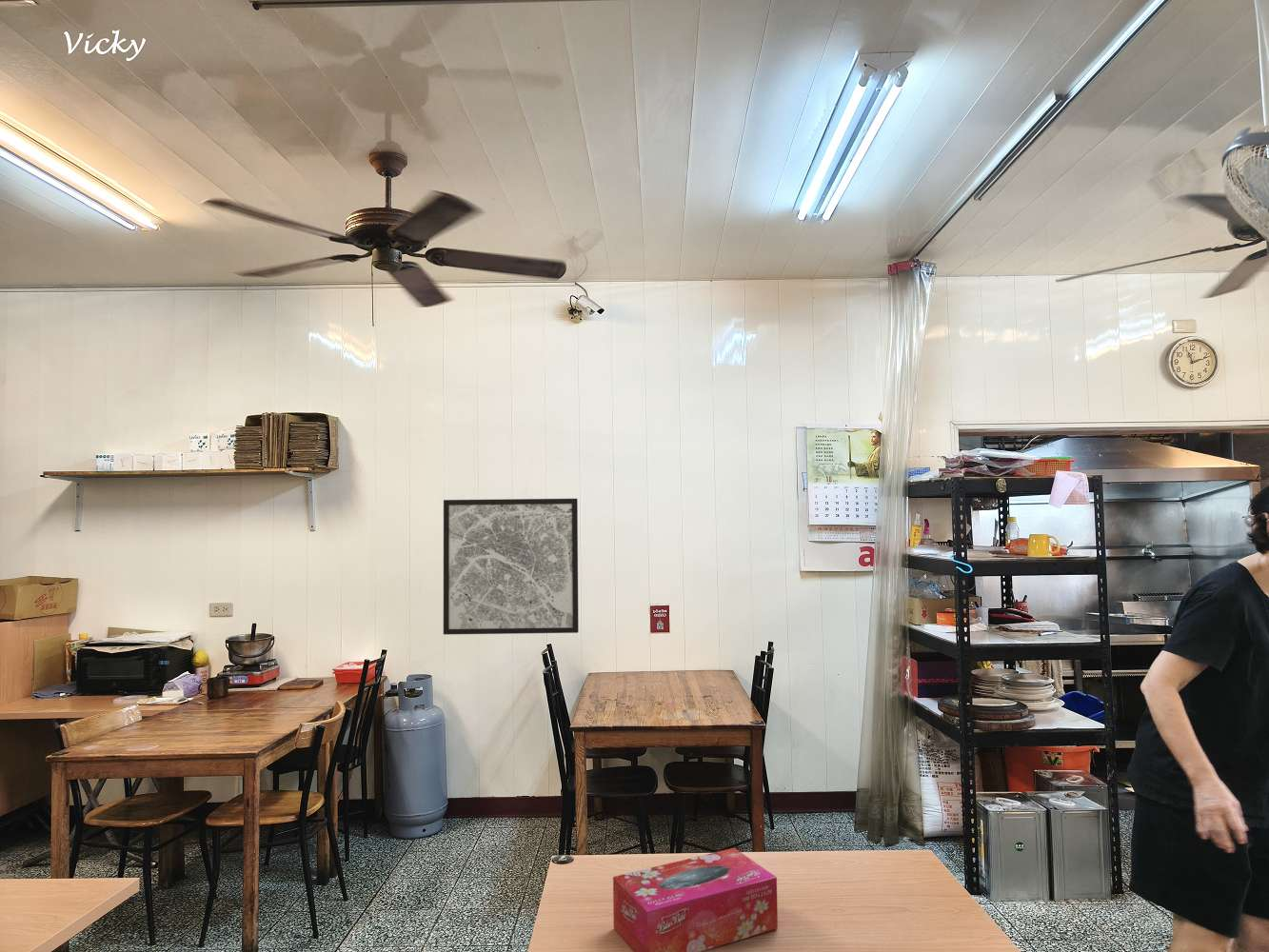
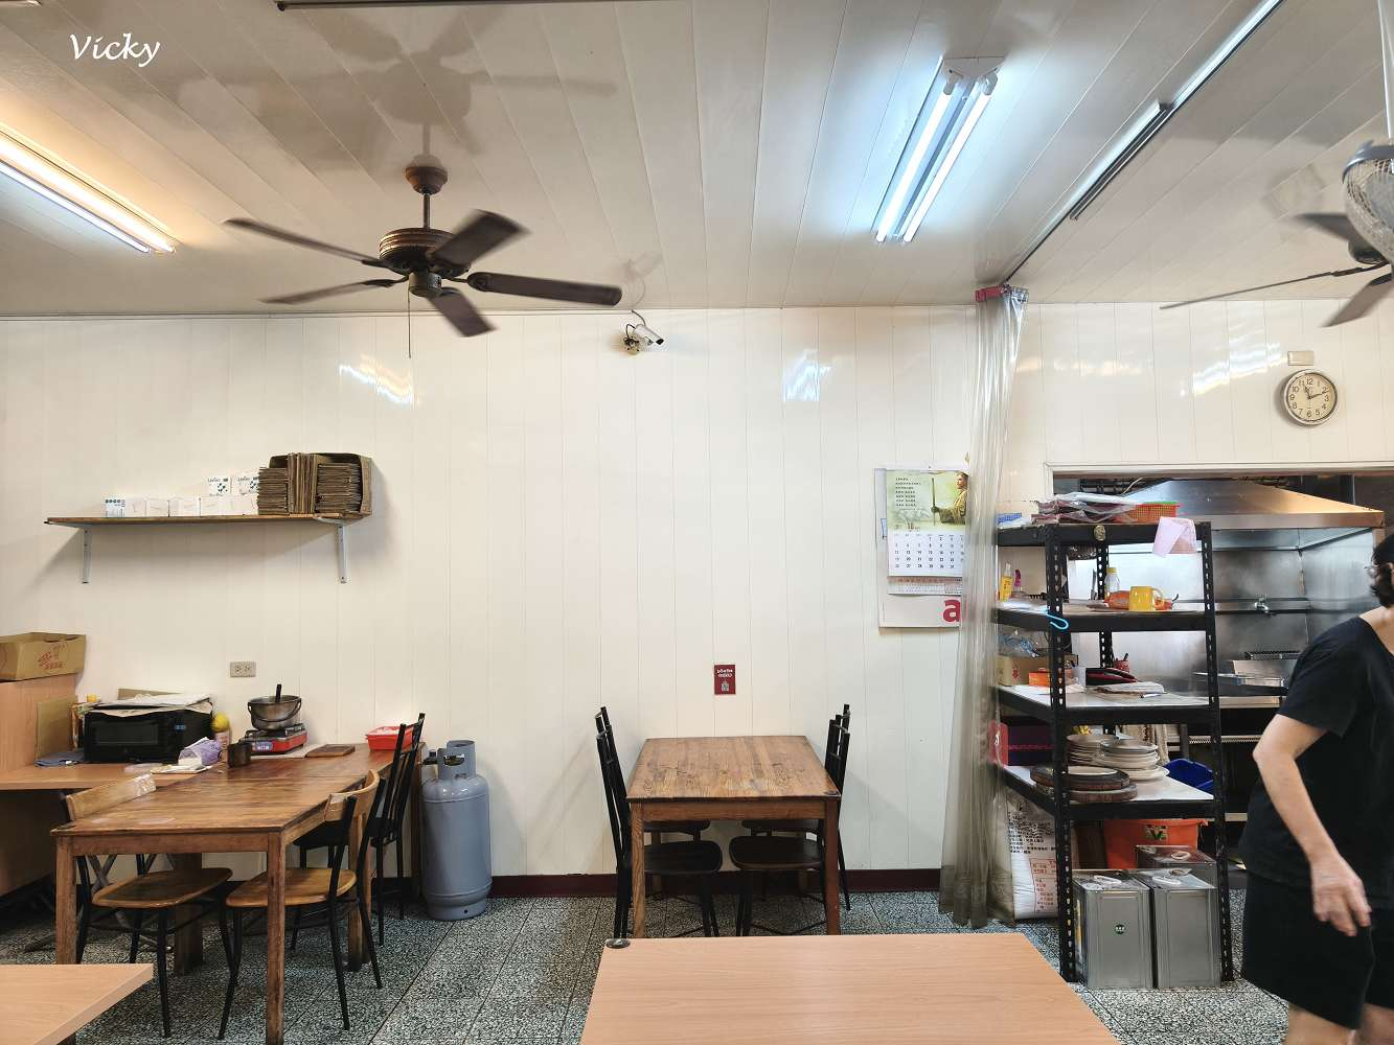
- wall art [443,498,580,636]
- tissue box [612,847,779,952]
